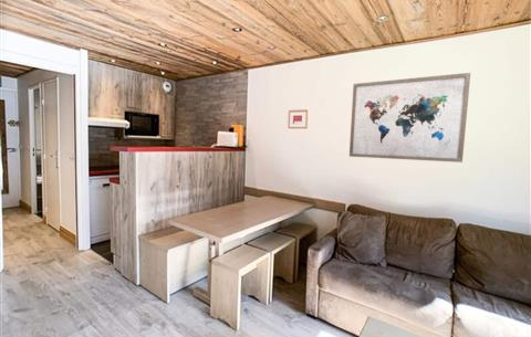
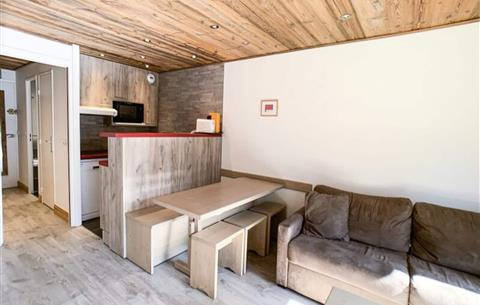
- wall art [348,72,471,164]
